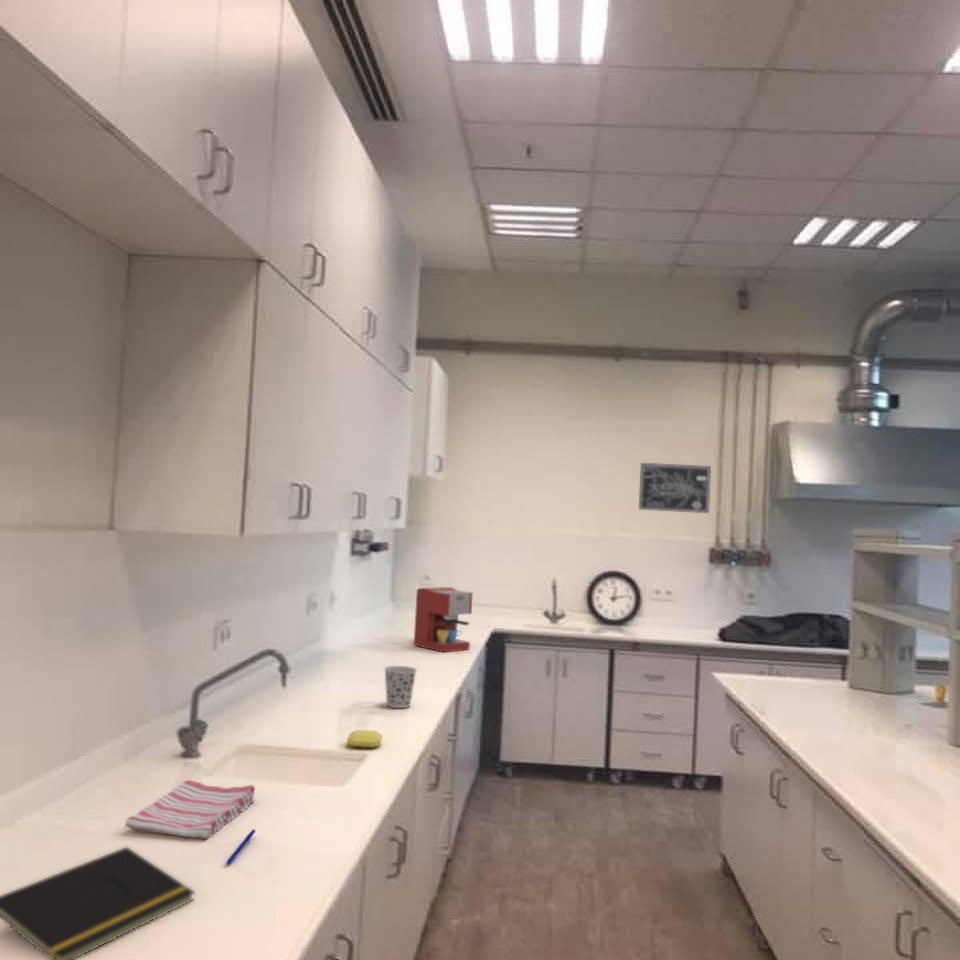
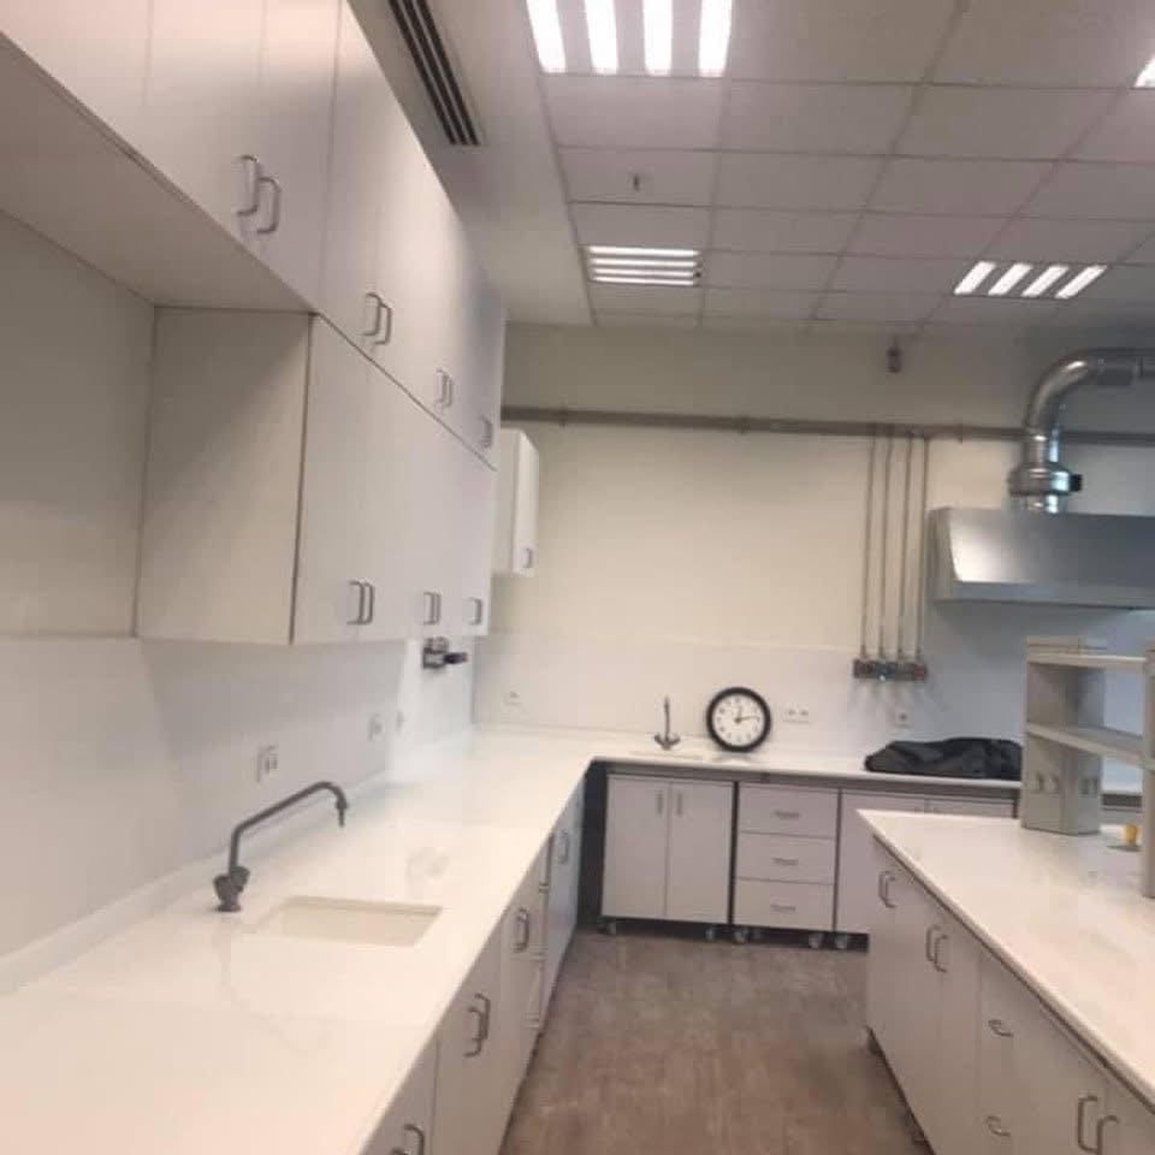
- cup [383,665,418,709]
- wall art [638,462,712,514]
- notepad [0,846,196,960]
- coffee maker [413,586,474,653]
- soap bar [346,729,383,749]
- dish towel [124,779,256,840]
- pen [225,828,256,866]
